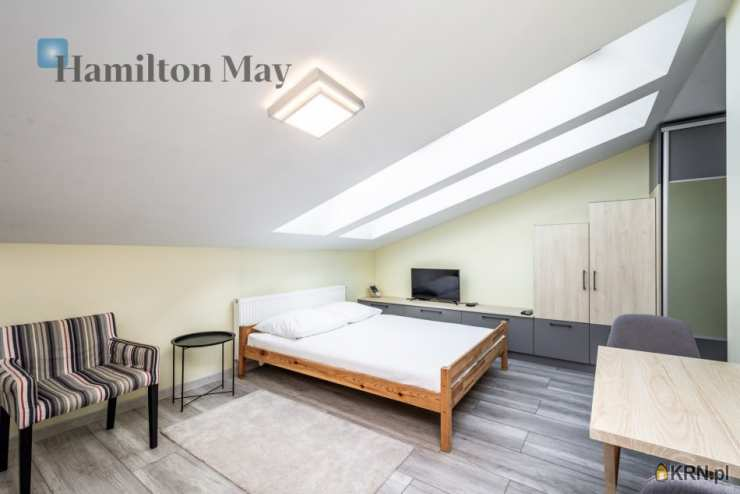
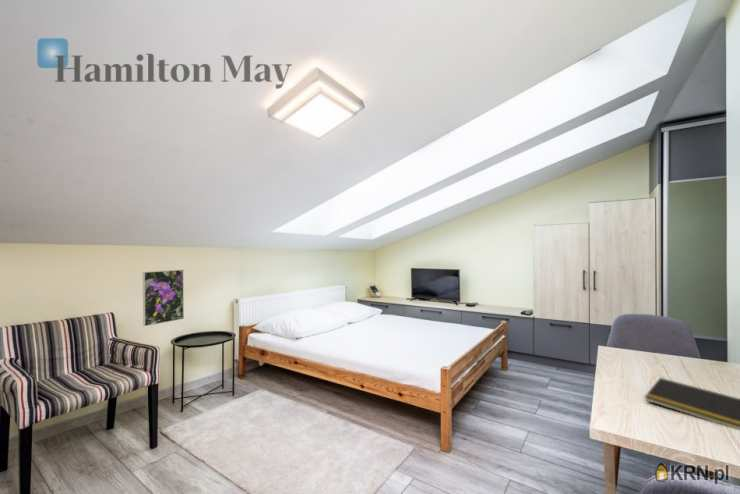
+ notepad [643,377,740,430]
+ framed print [142,269,185,327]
